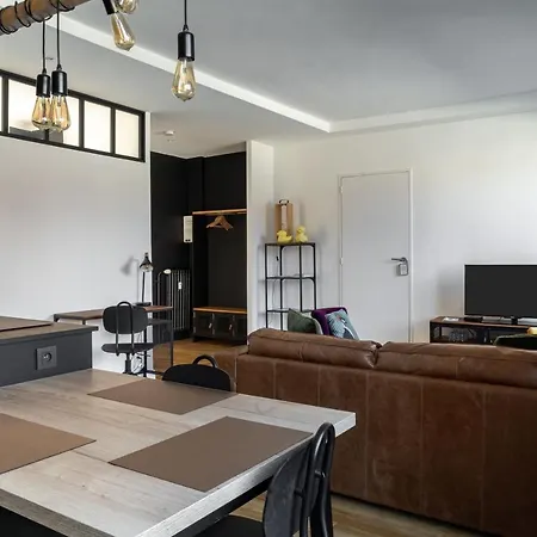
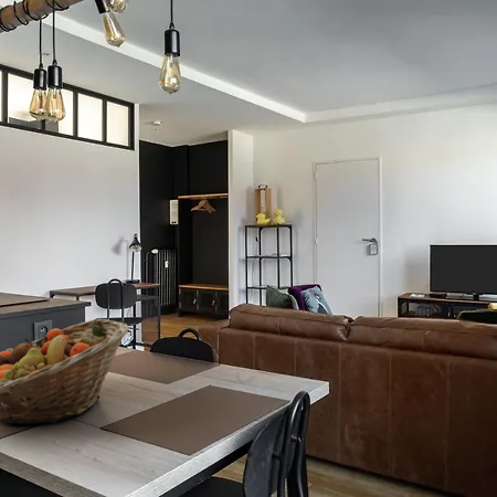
+ fruit basket [0,318,130,425]
